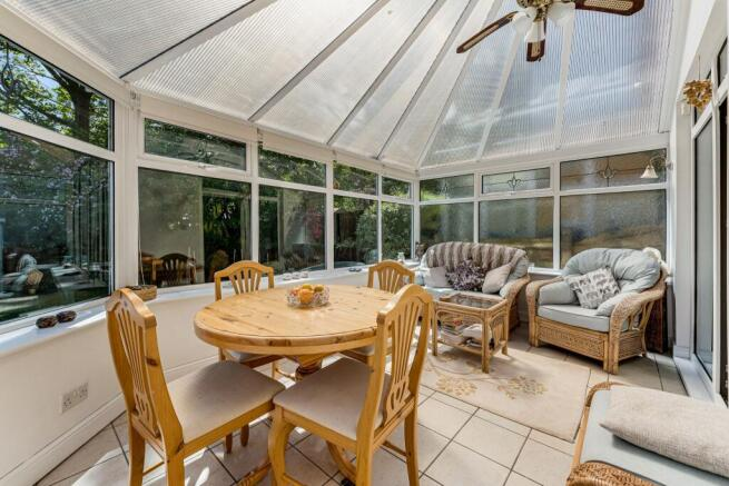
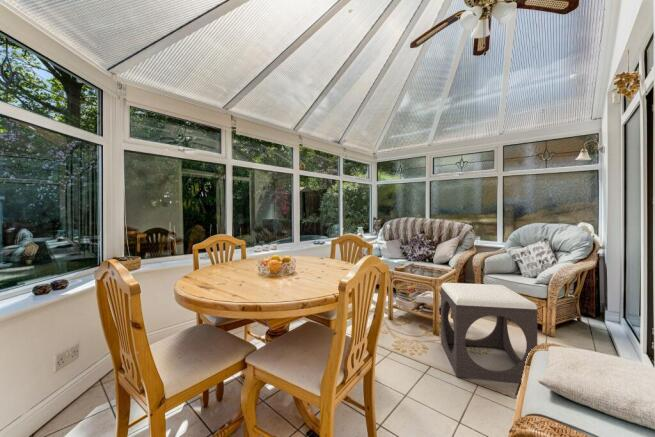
+ footstool [440,282,538,384]
